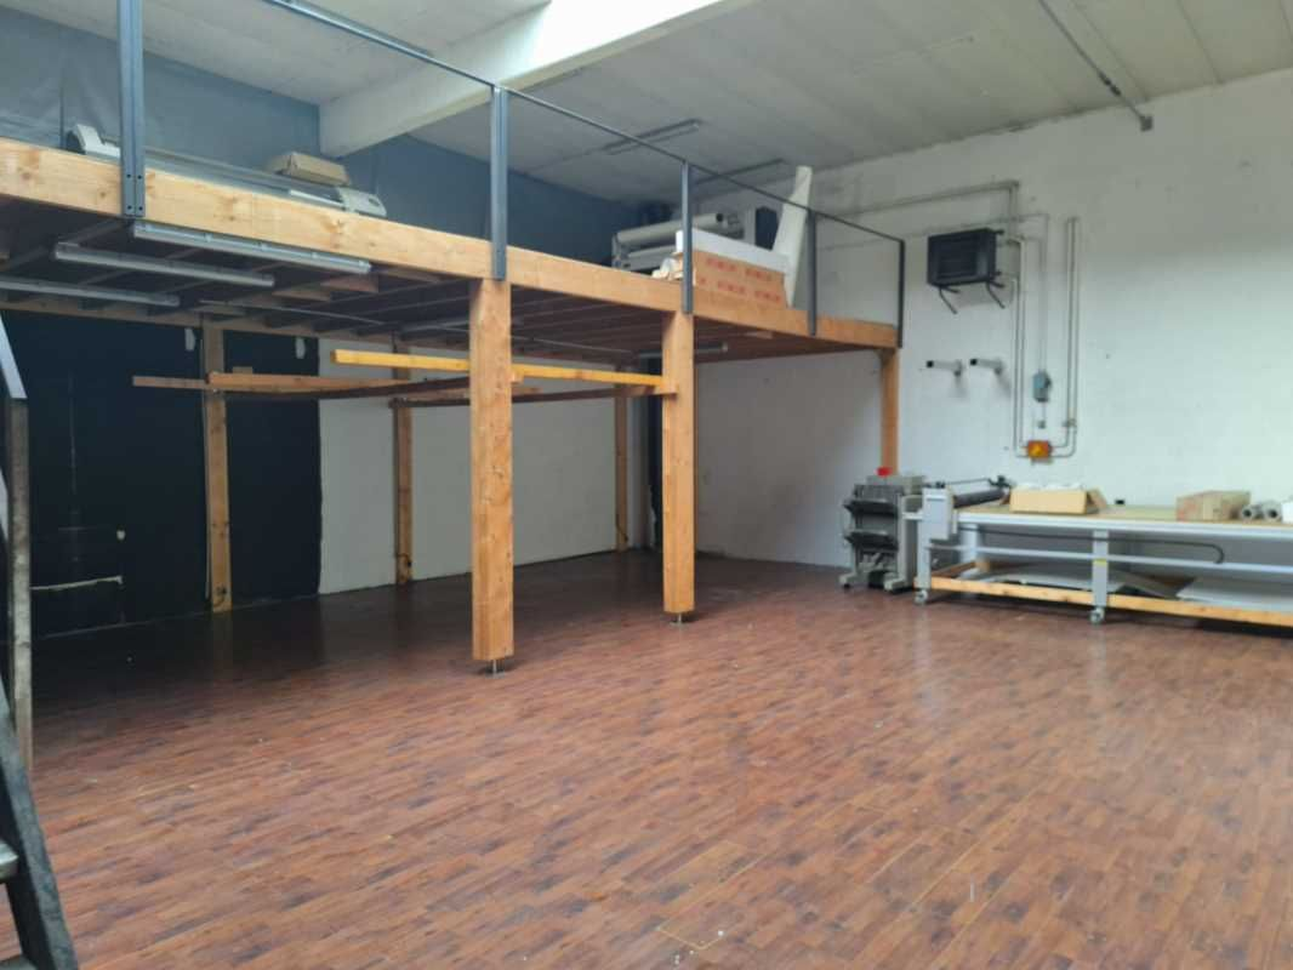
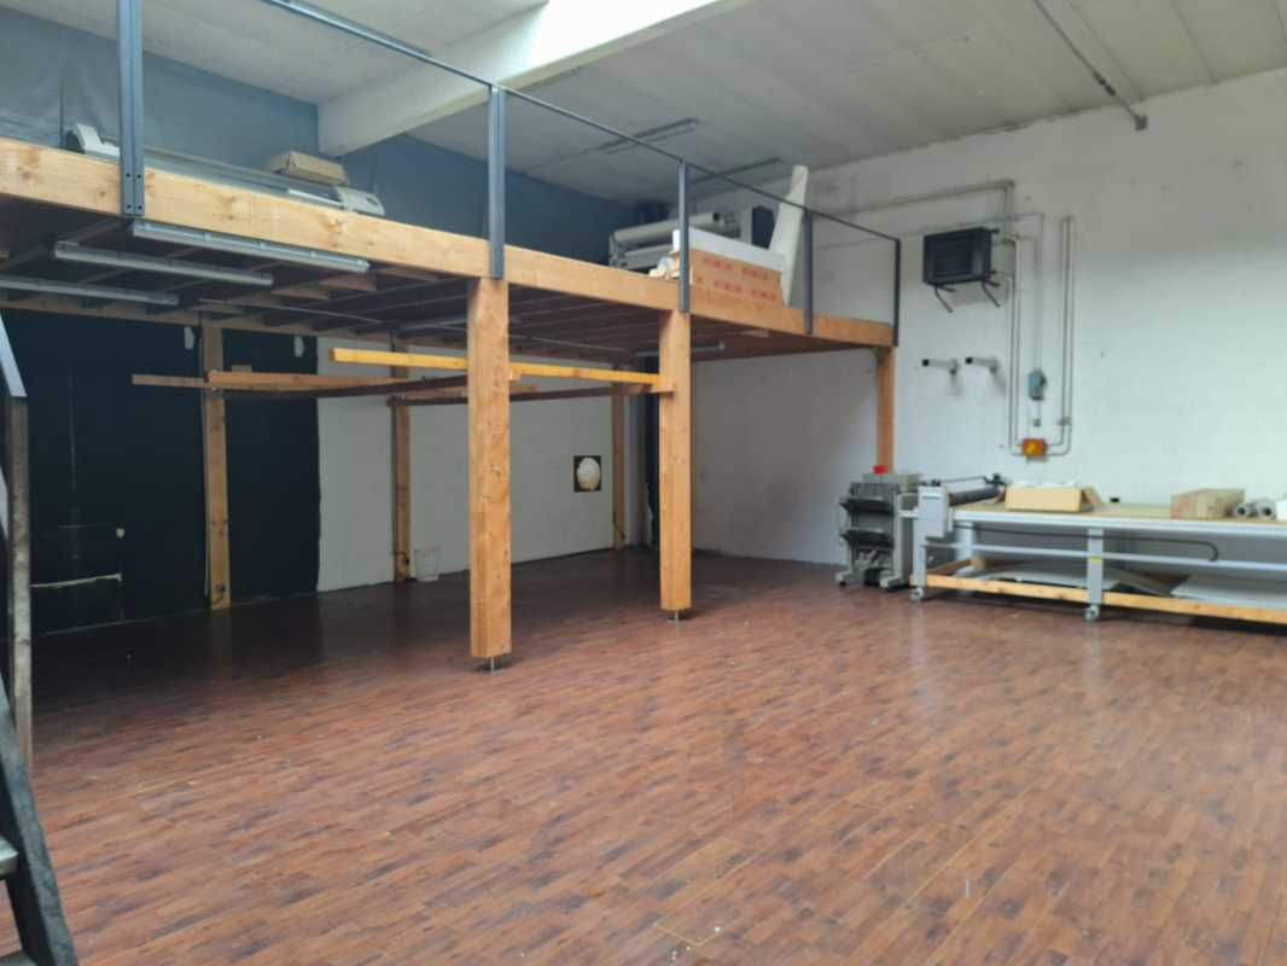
+ wall art [572,454,602,494]
+ wastebasket [412,545,442,583]
